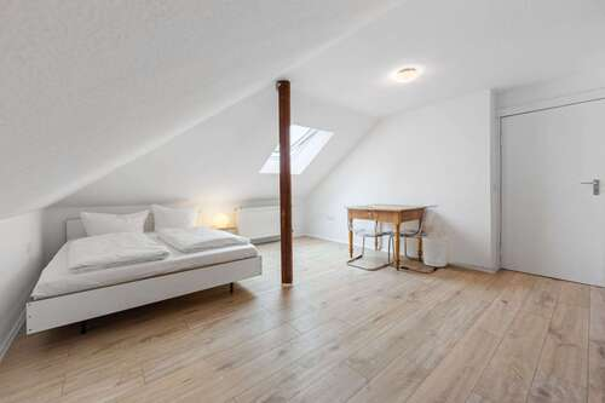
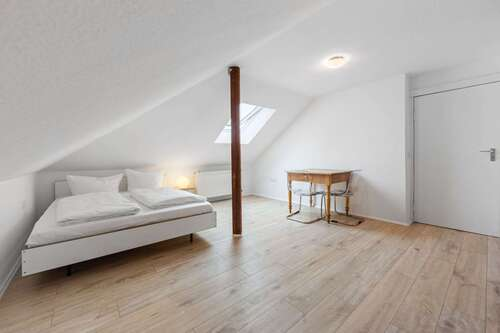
- waste bin [421,235,449,267]
